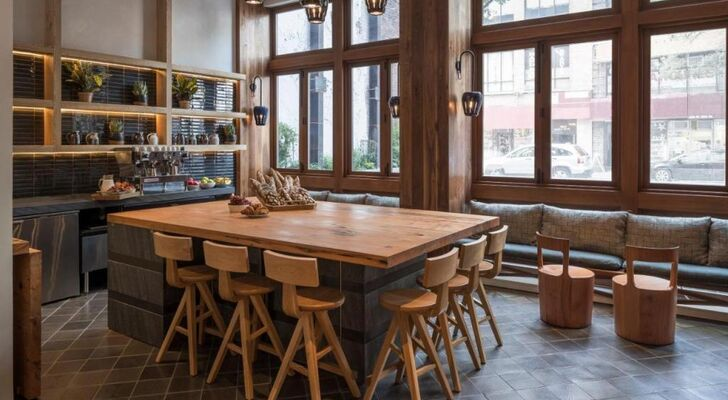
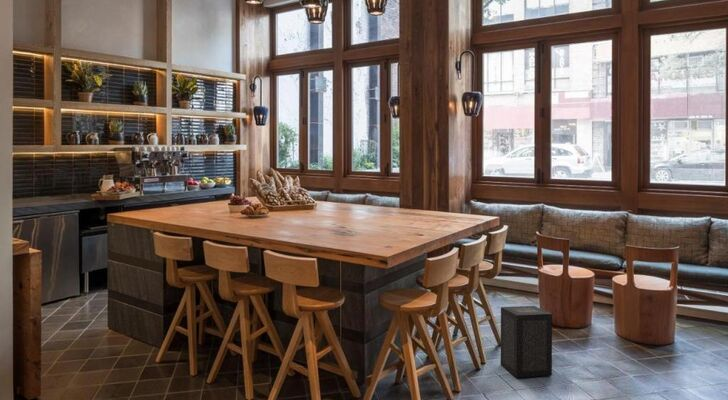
+ speaker [500,305,553,379]
